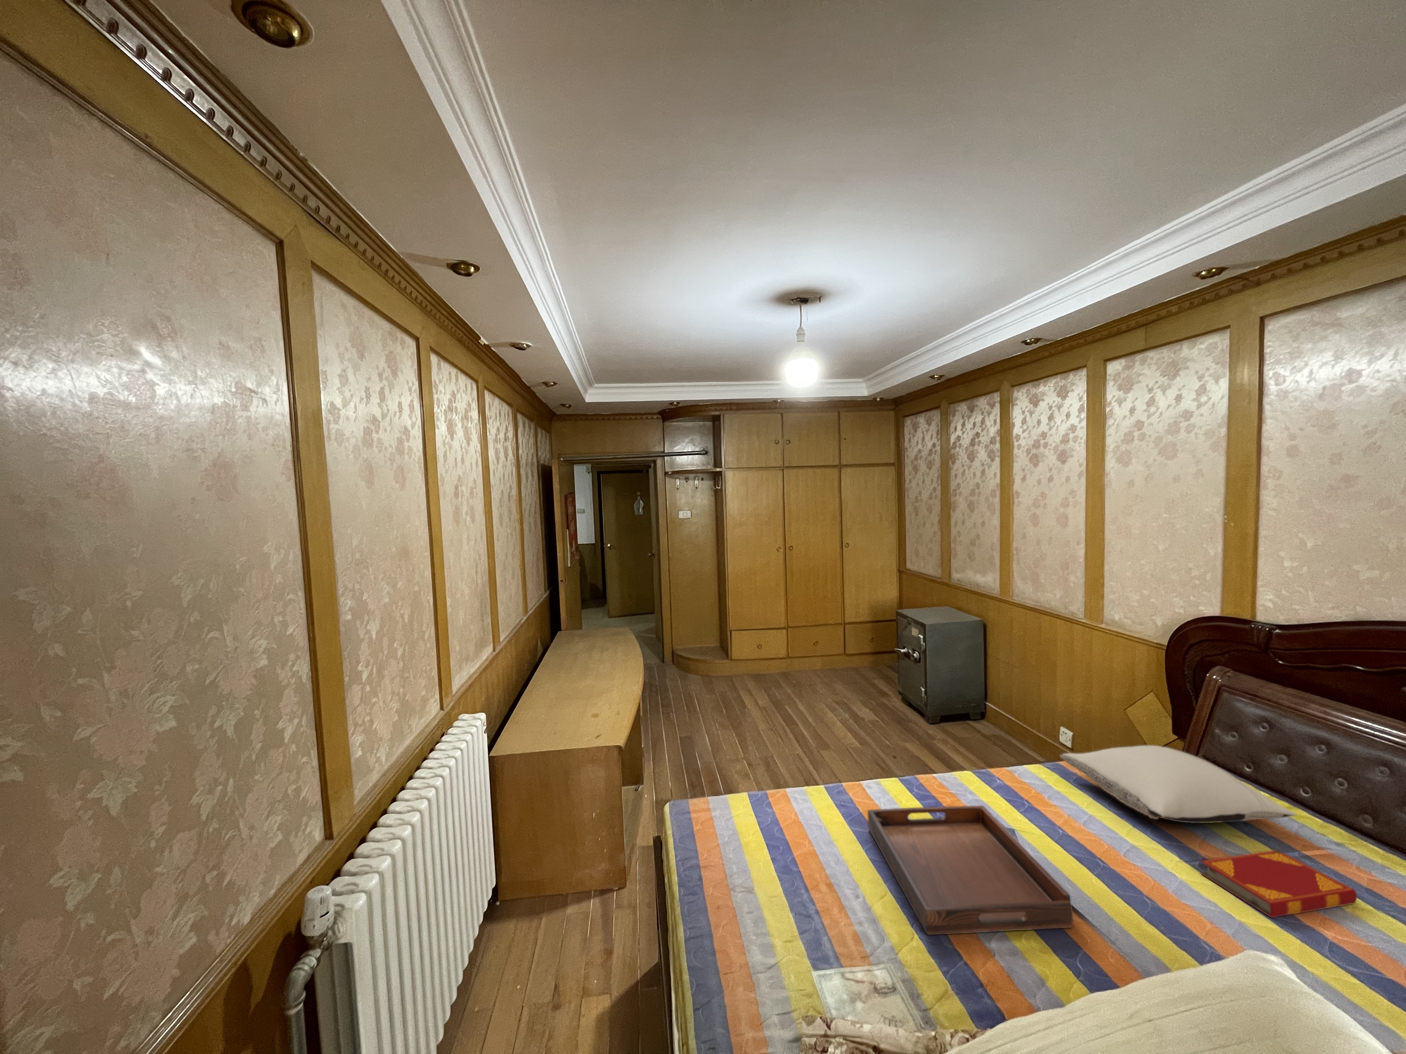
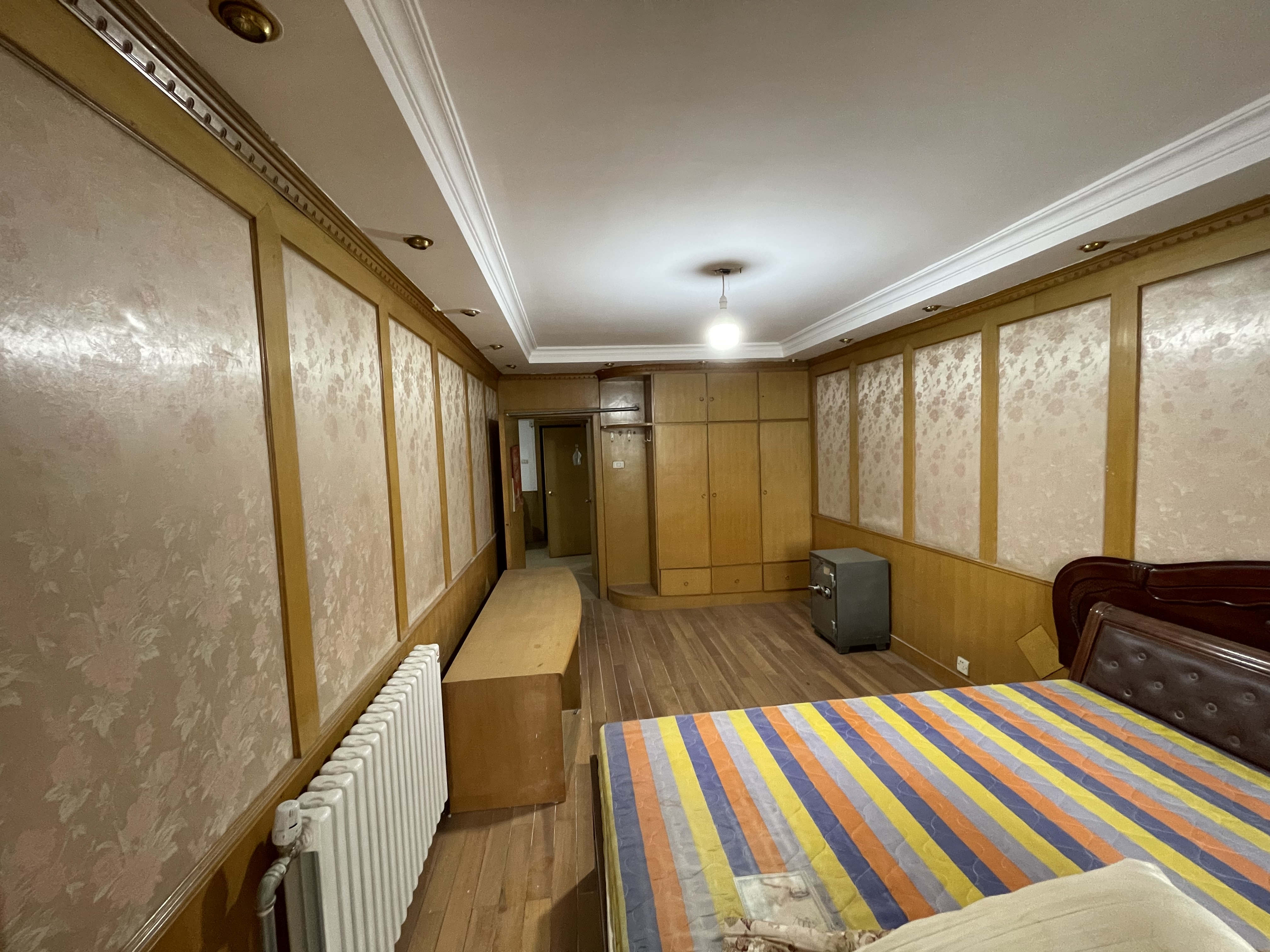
- hardback book [1200,849,1357,918]
- serving tray [867,805,1073,936]
- pillow [1059,745,1298,824]
